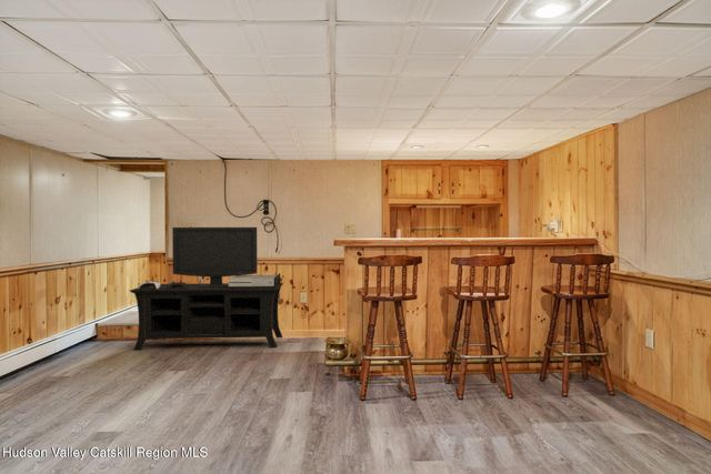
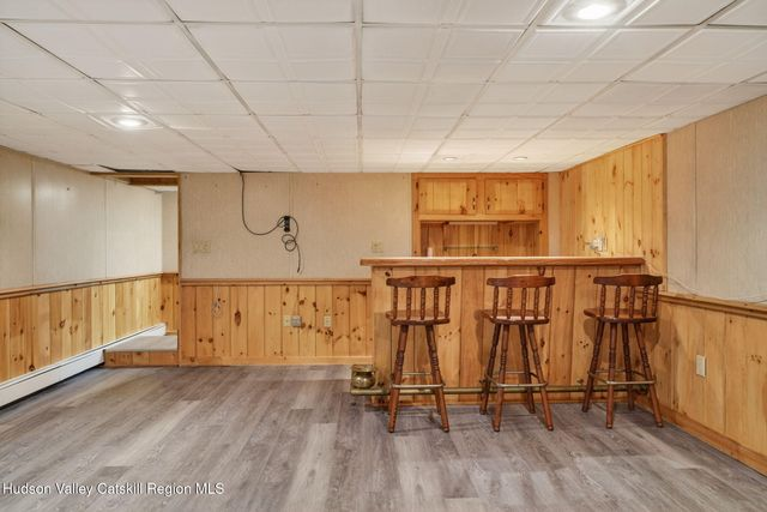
- media console [129,226,284,352]
